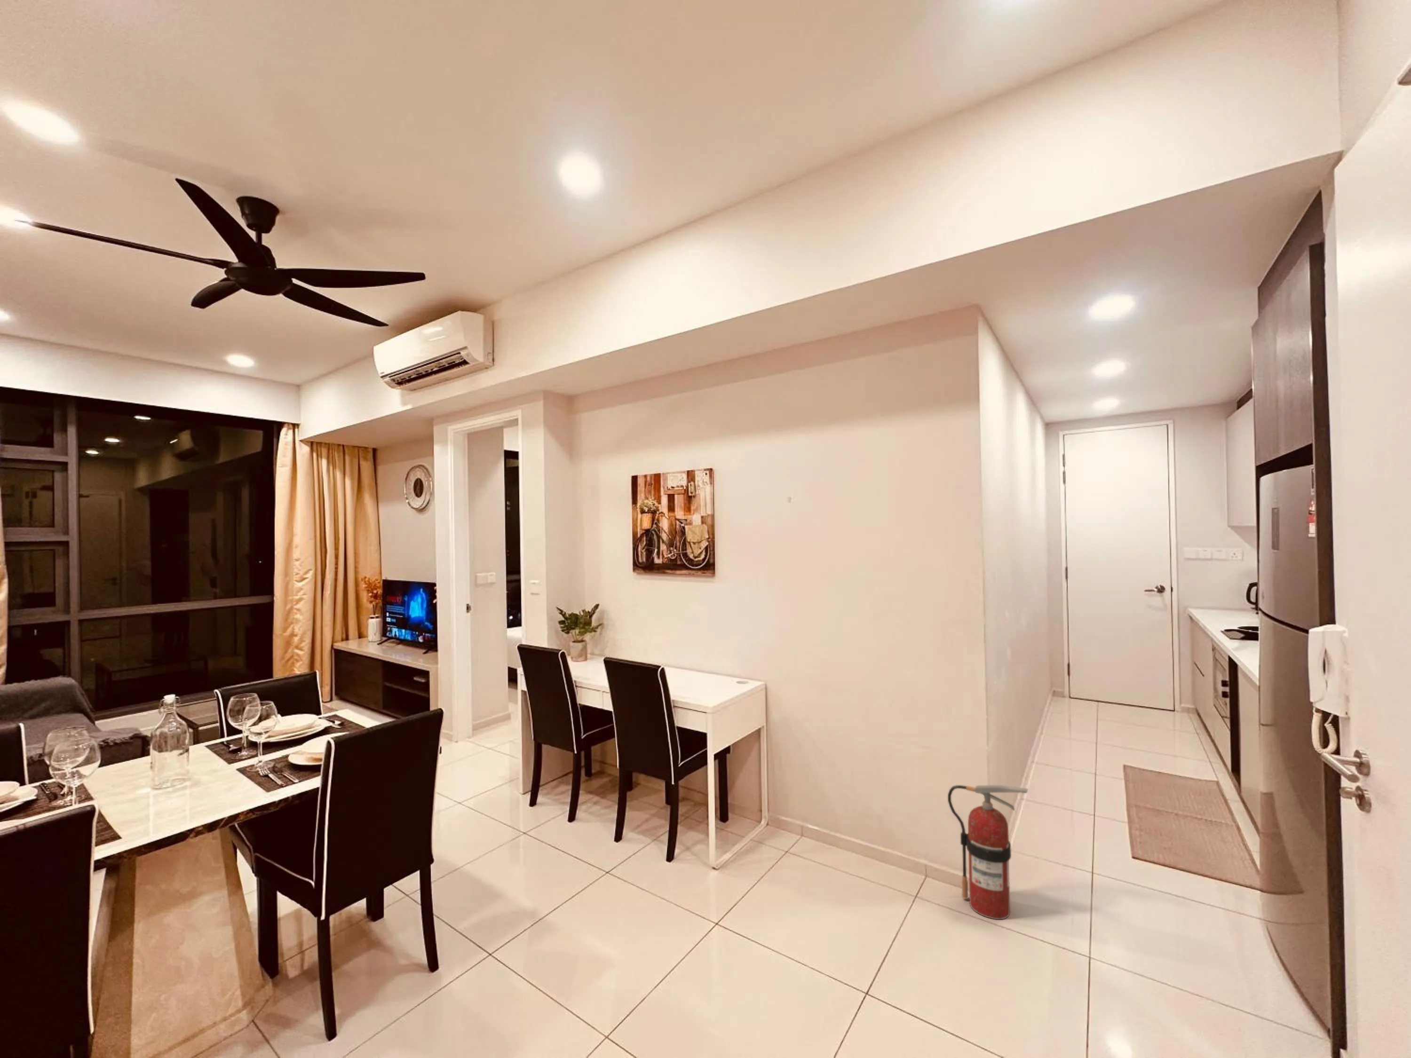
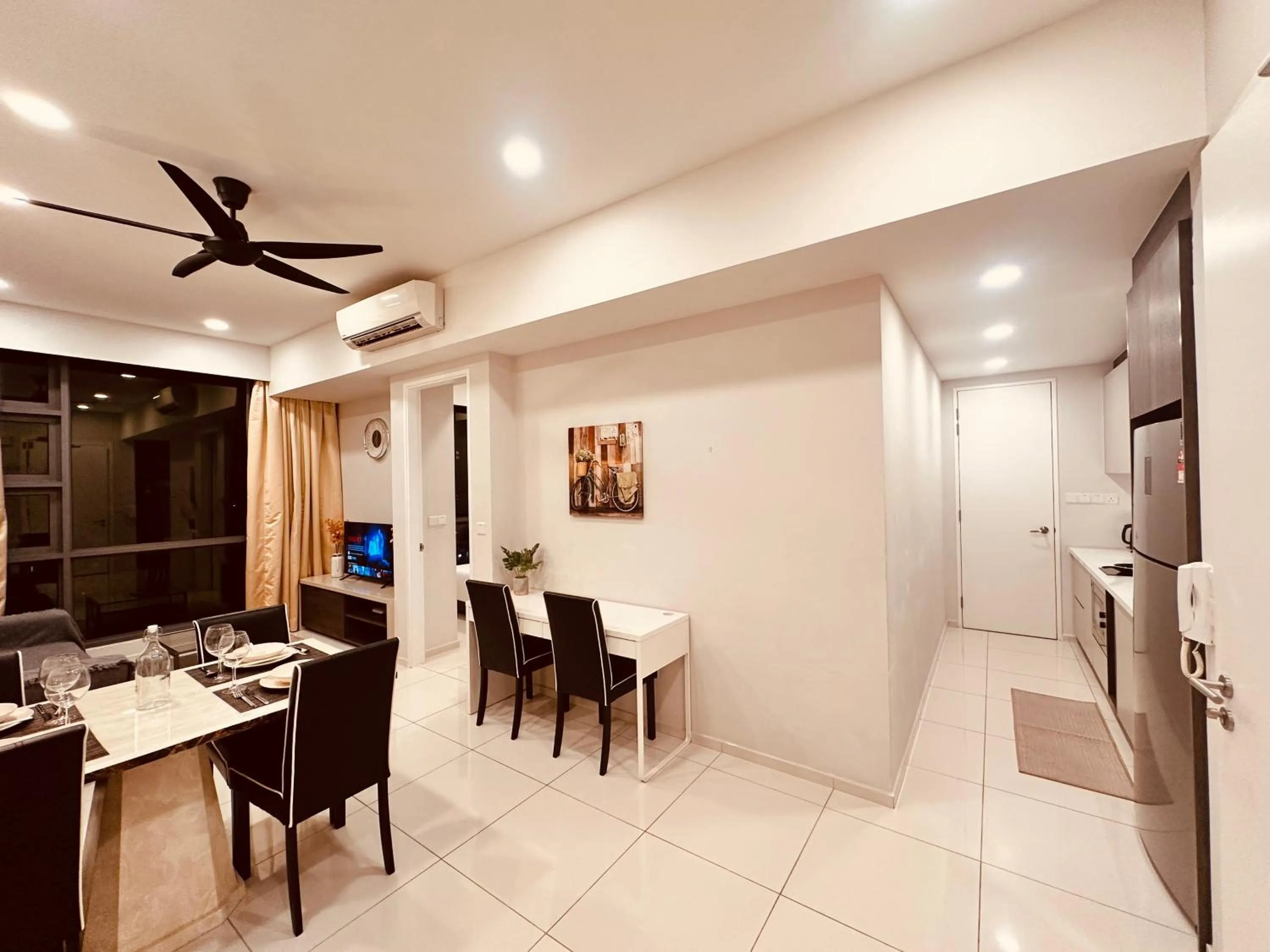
- fire extinguisher [948,785,1029,920]
